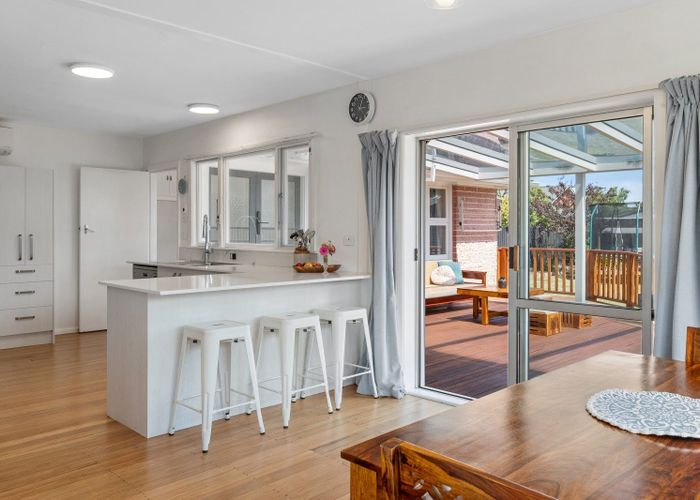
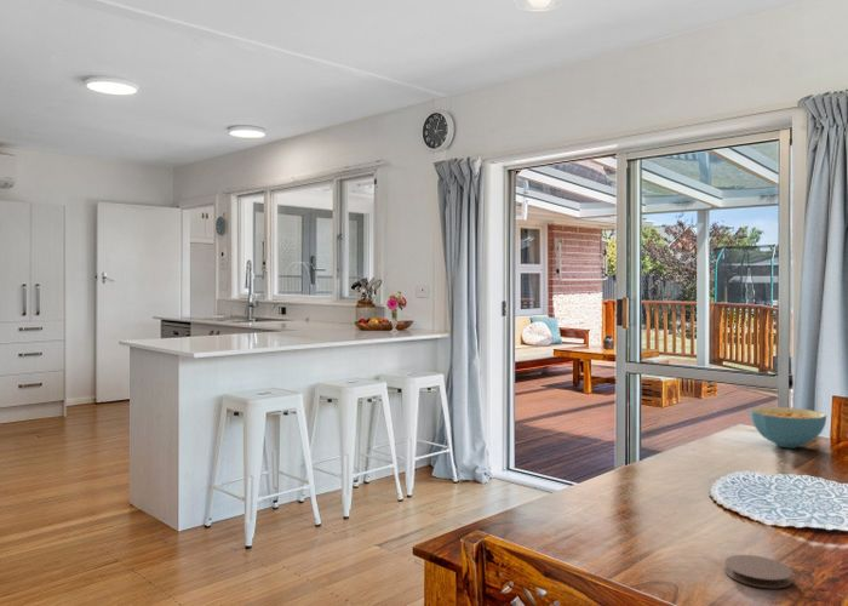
+ coaster [723,554,793,589]
+ cereal bowl [749,406,827,448]
